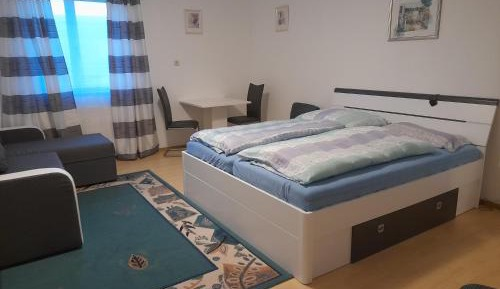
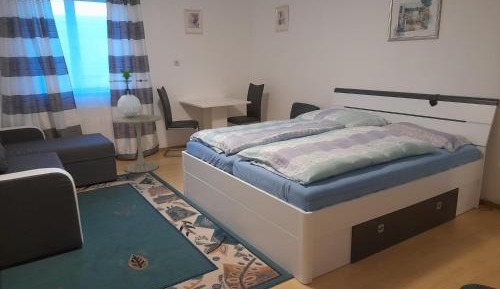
+ side table [111,114,164,174]
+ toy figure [107,68,149,117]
